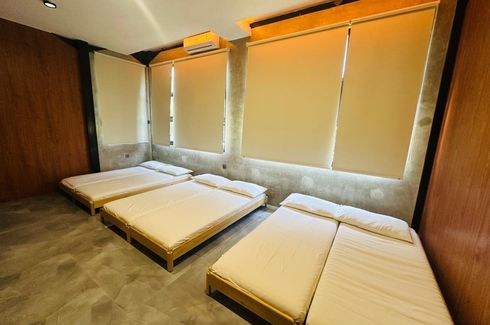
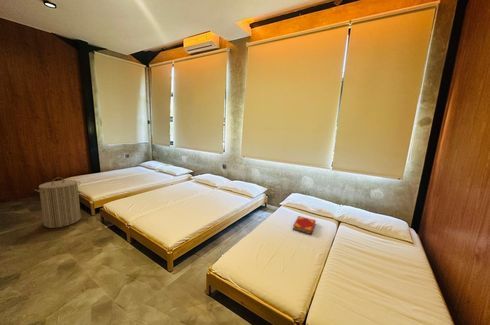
+ laundry hamper [34,176,82,229]
+ hardback book [292,215,317,235]
